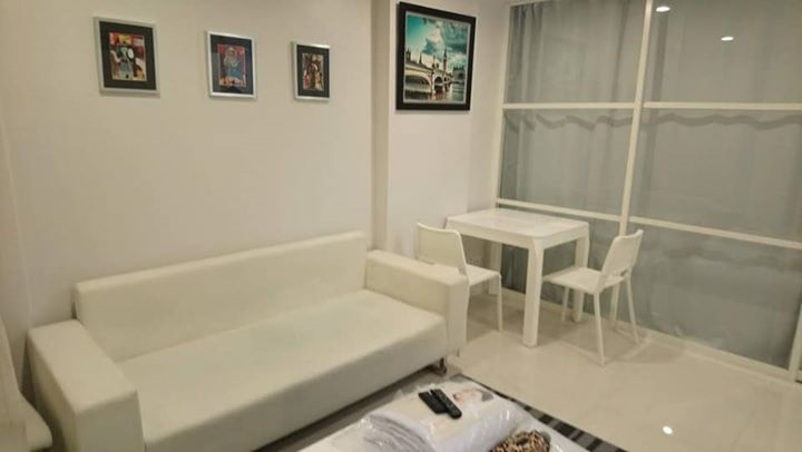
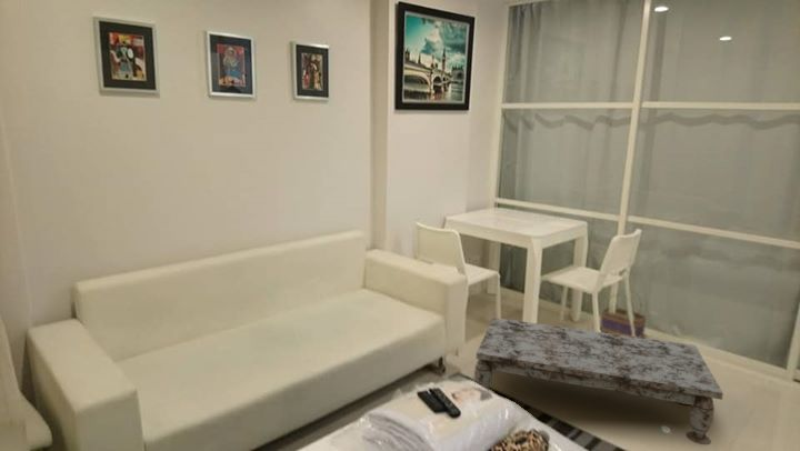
+ coffee table [473,317,724,445]
+ basket [600,289,648,338]
